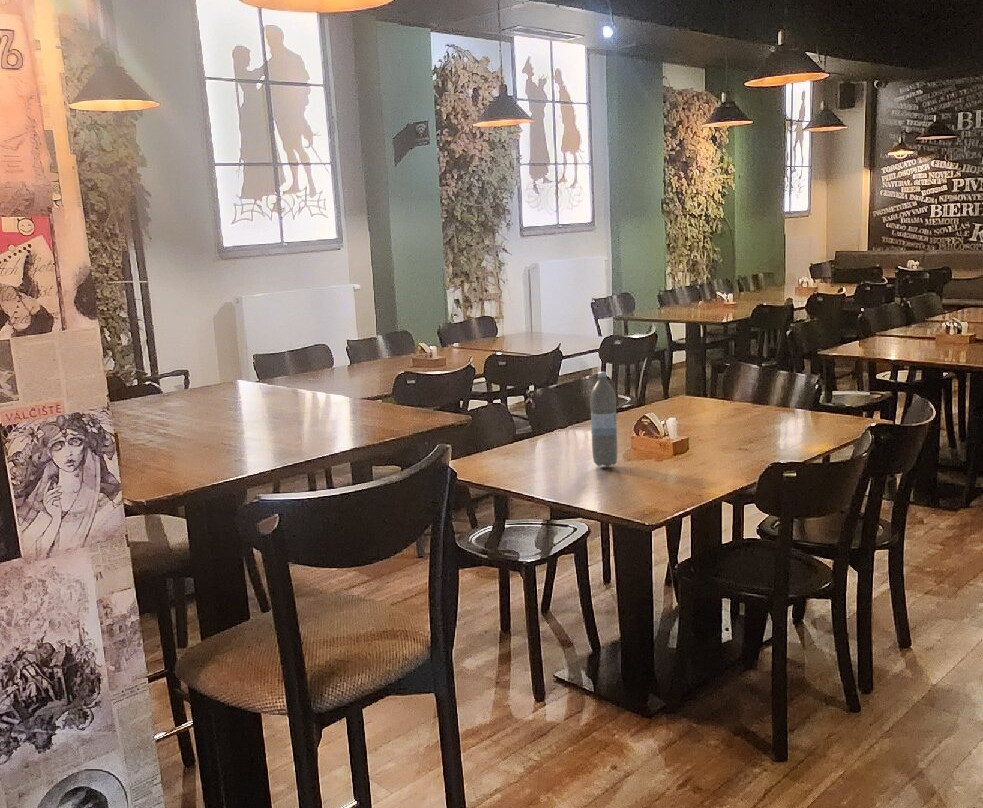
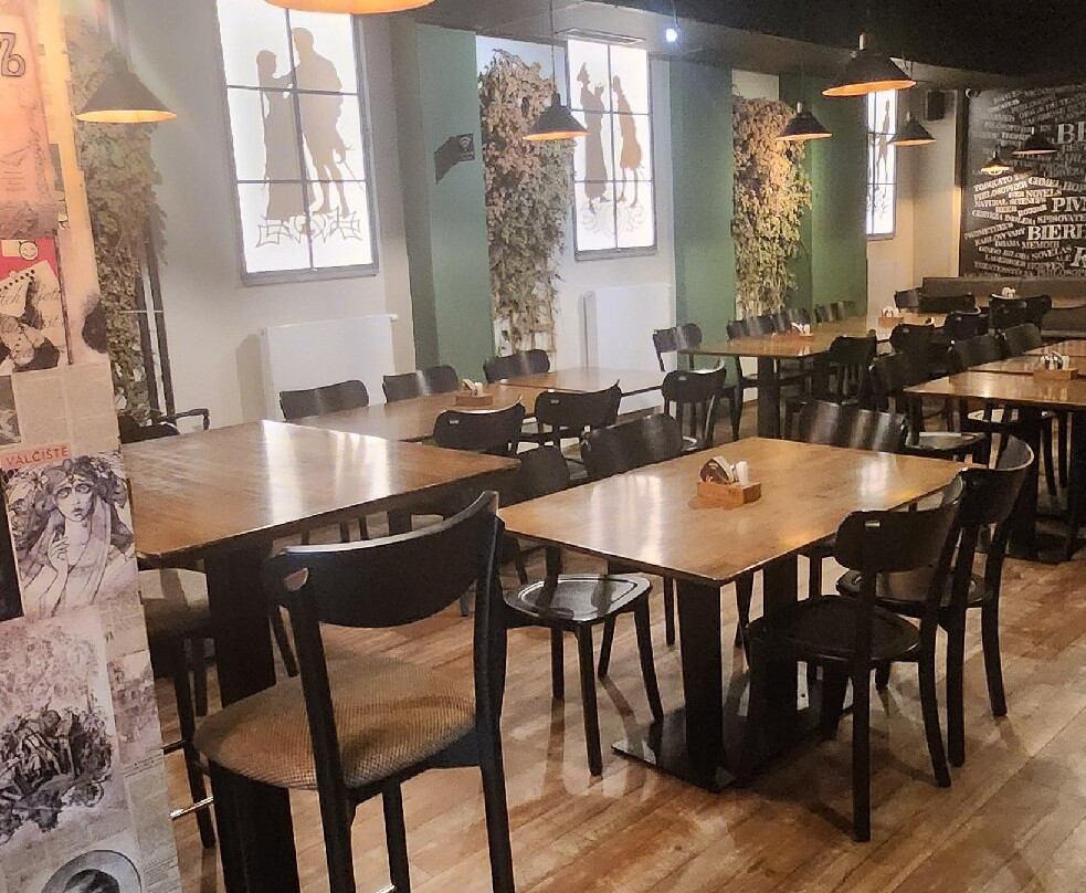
- water bottle [589,371,618,468]
